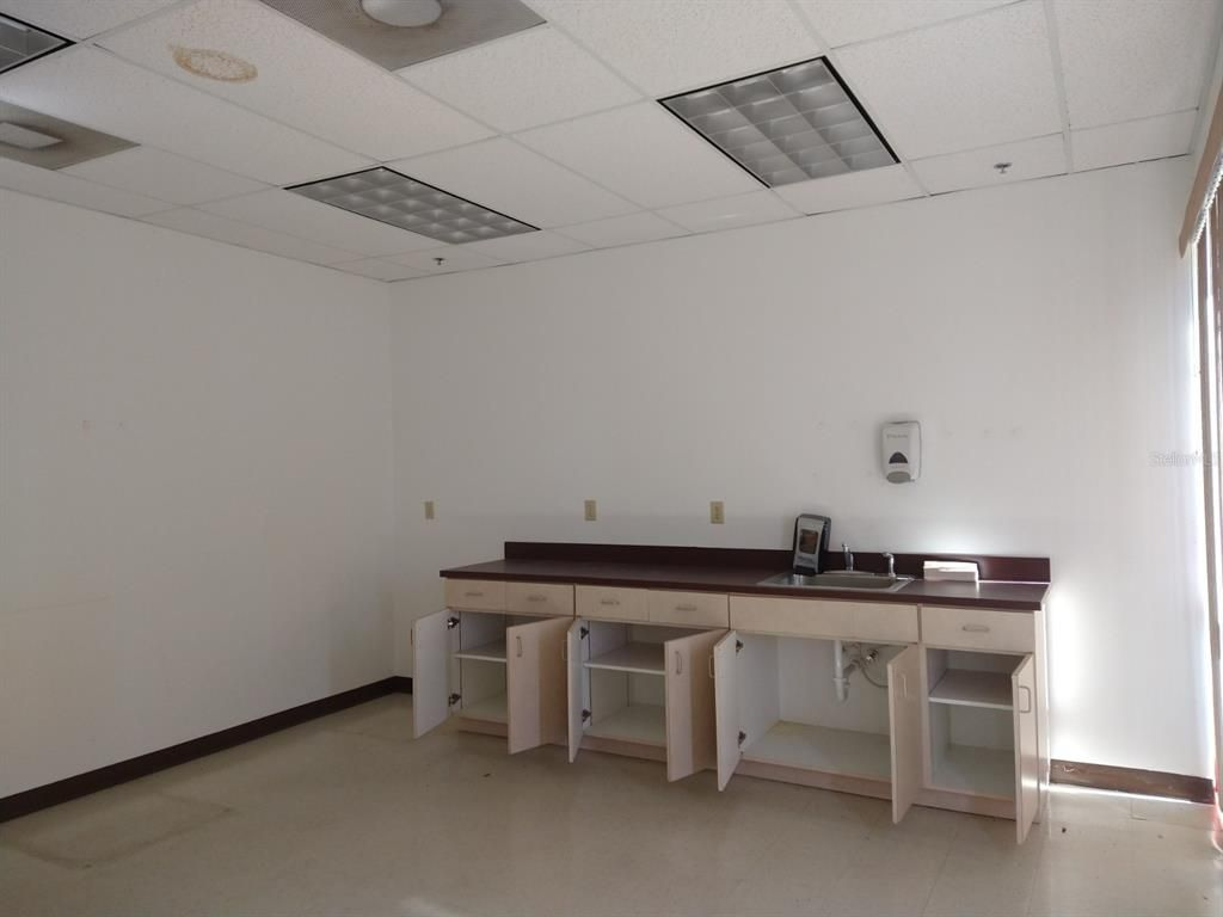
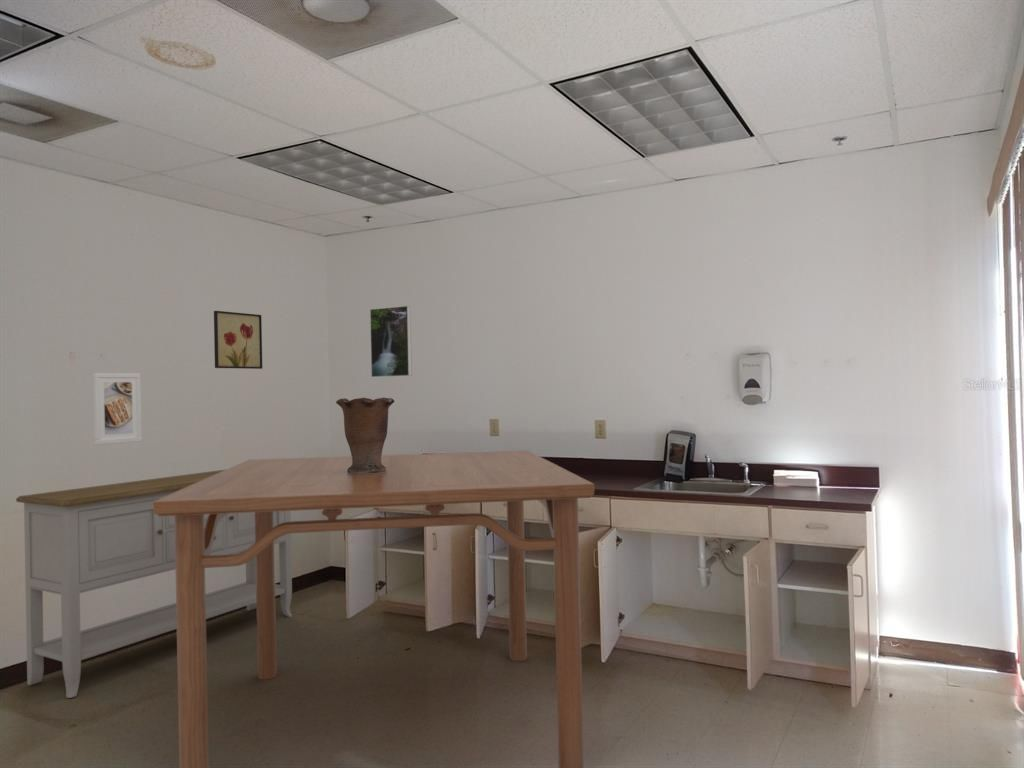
+ sideboard [15,468,293,699]
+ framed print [369,305,413,378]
+ dining table [153,449,596,768]
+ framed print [92,372,143,446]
+ wall art [213,310,263,370]
+ vase [335,397,395,473]
